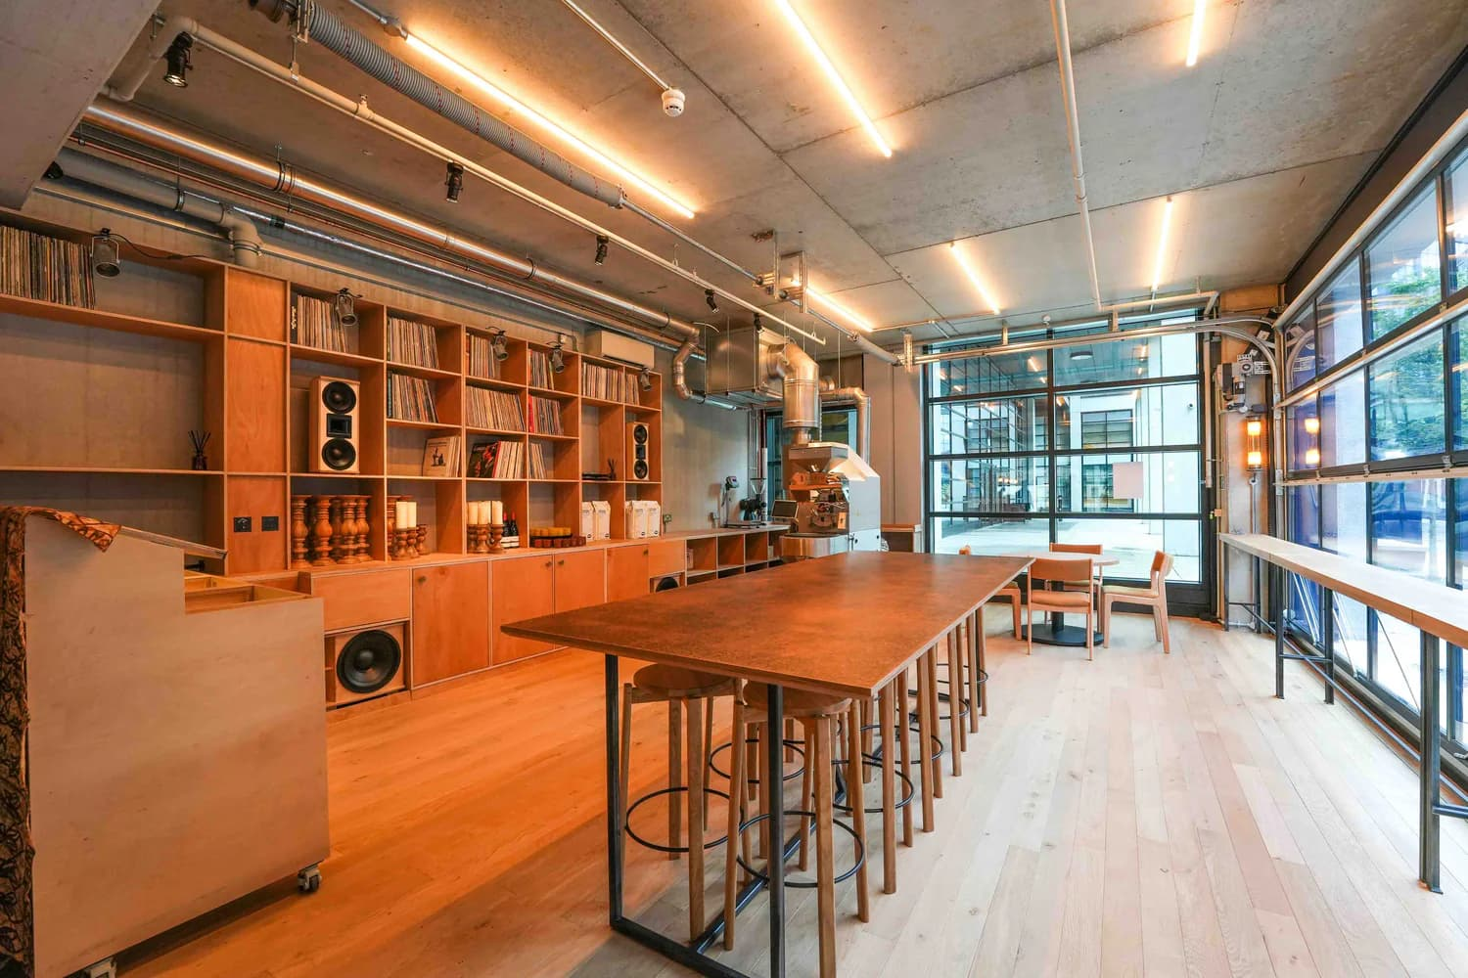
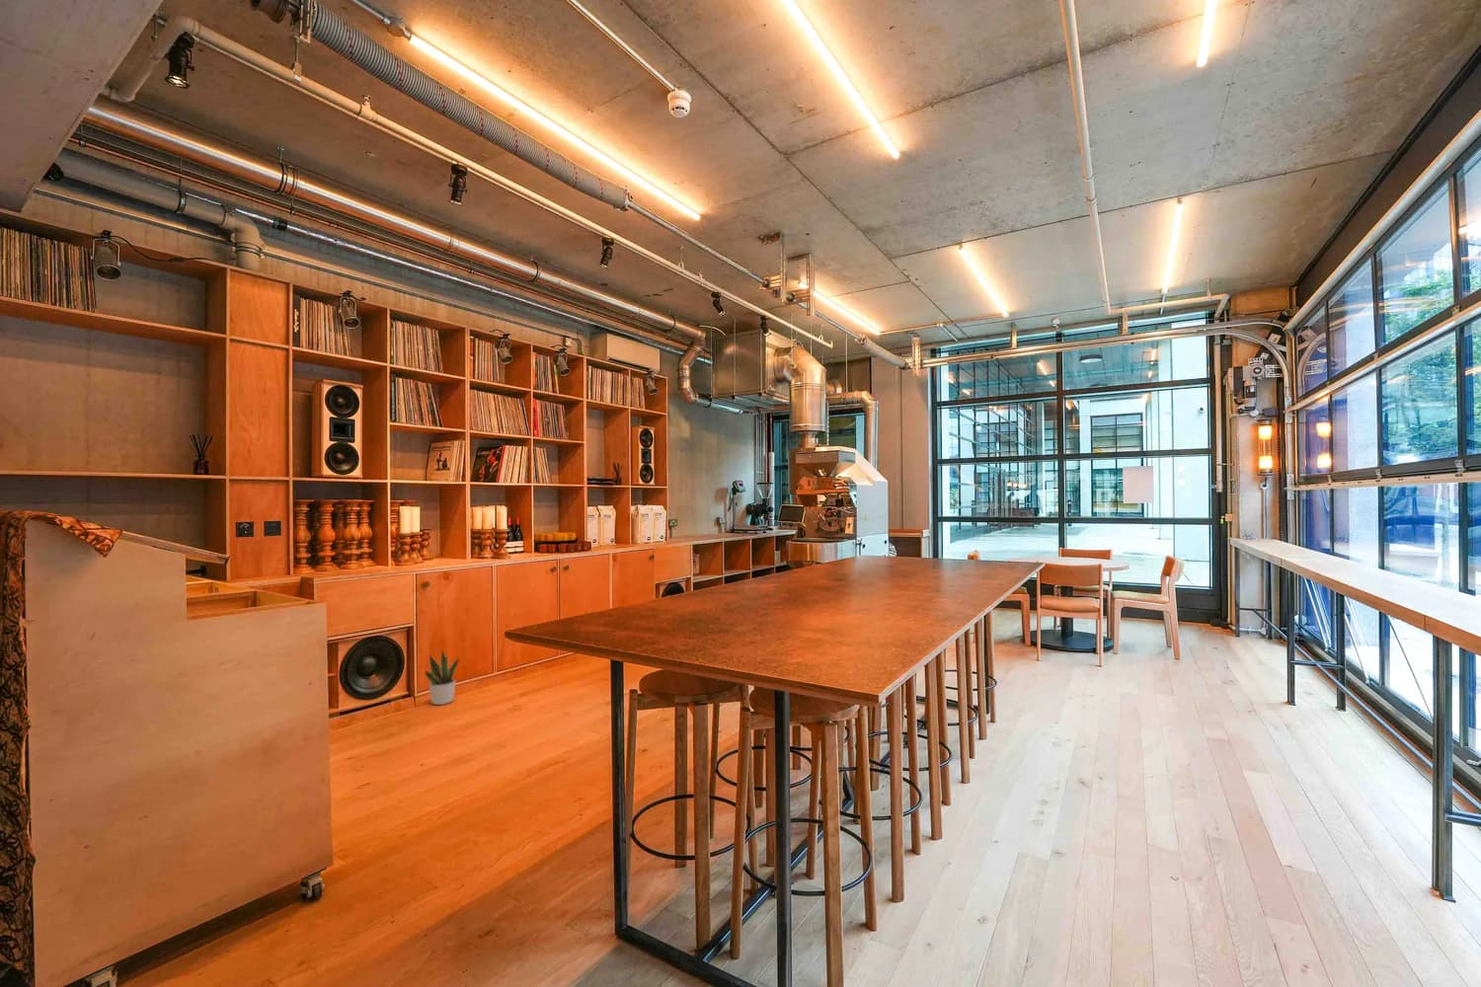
+ potted plant [423,650,461,706]
